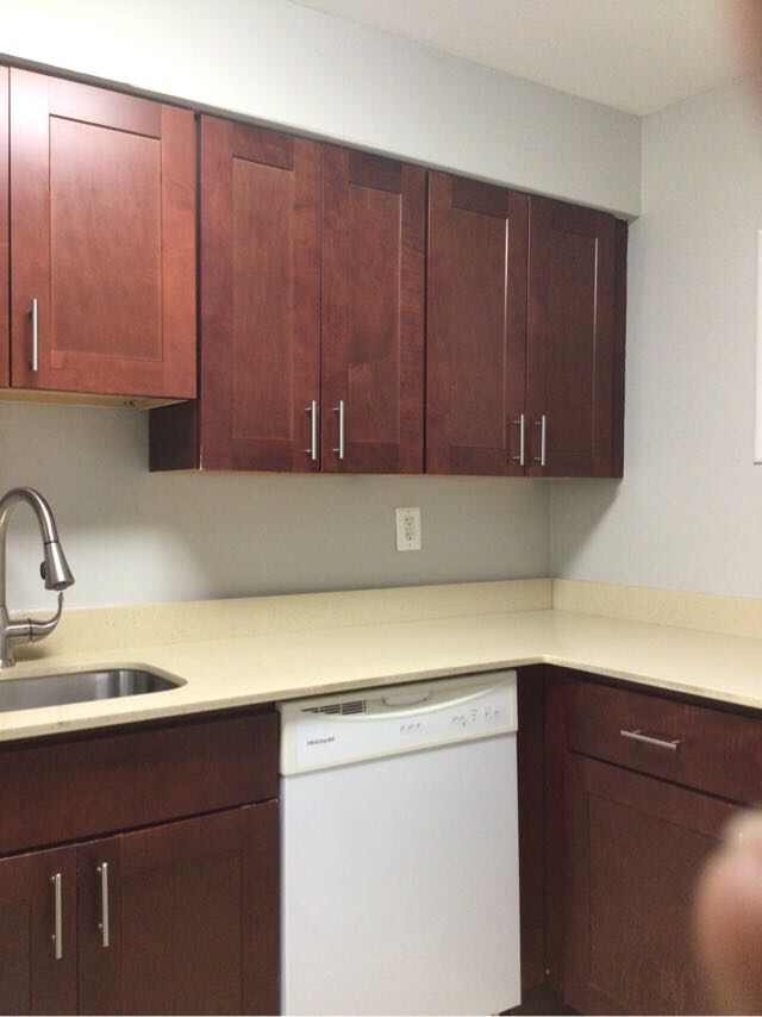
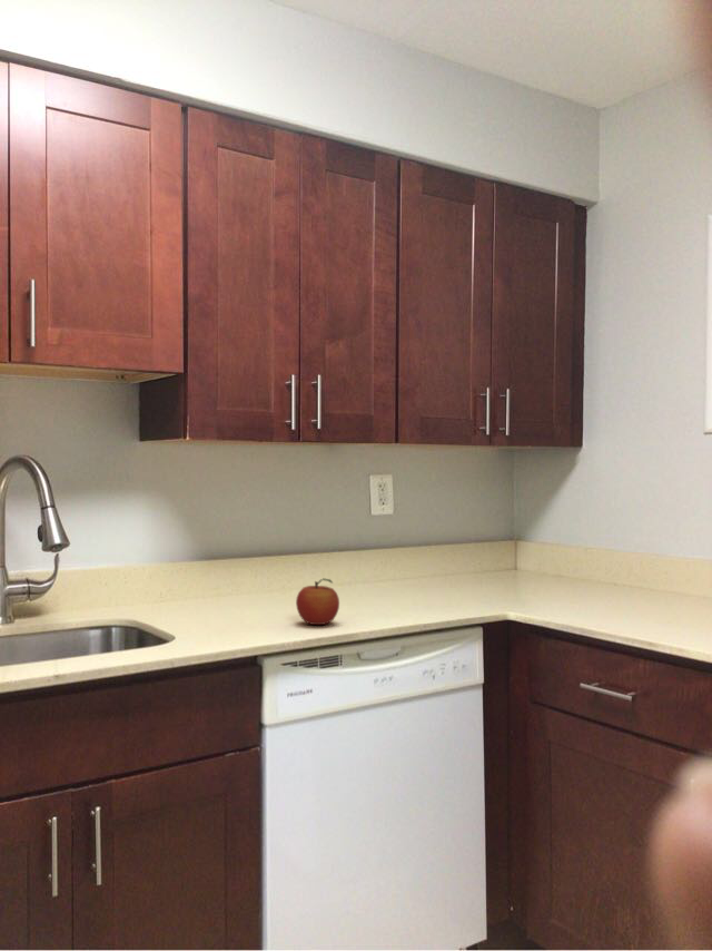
+ fruit [295,577,340,626]
